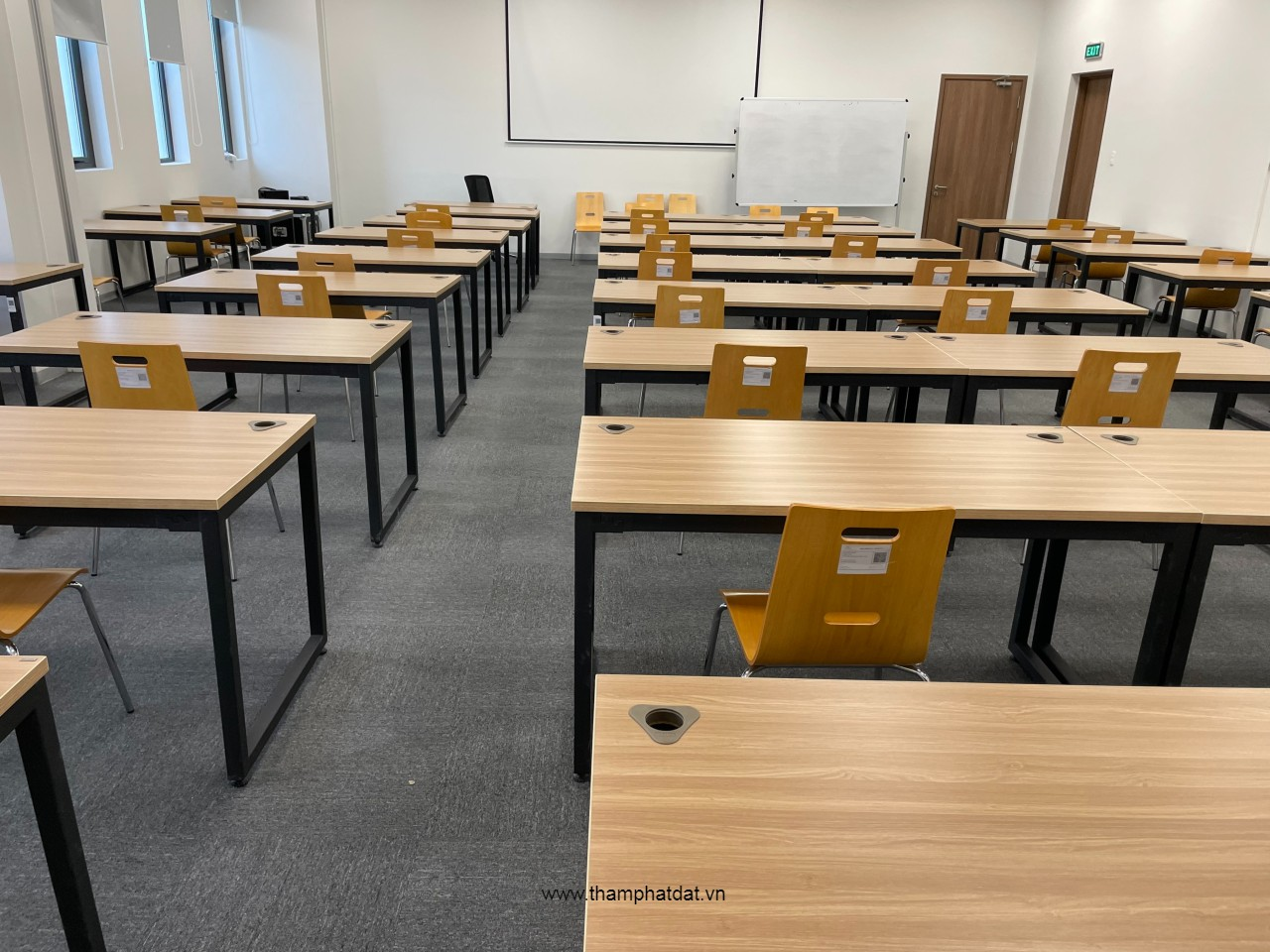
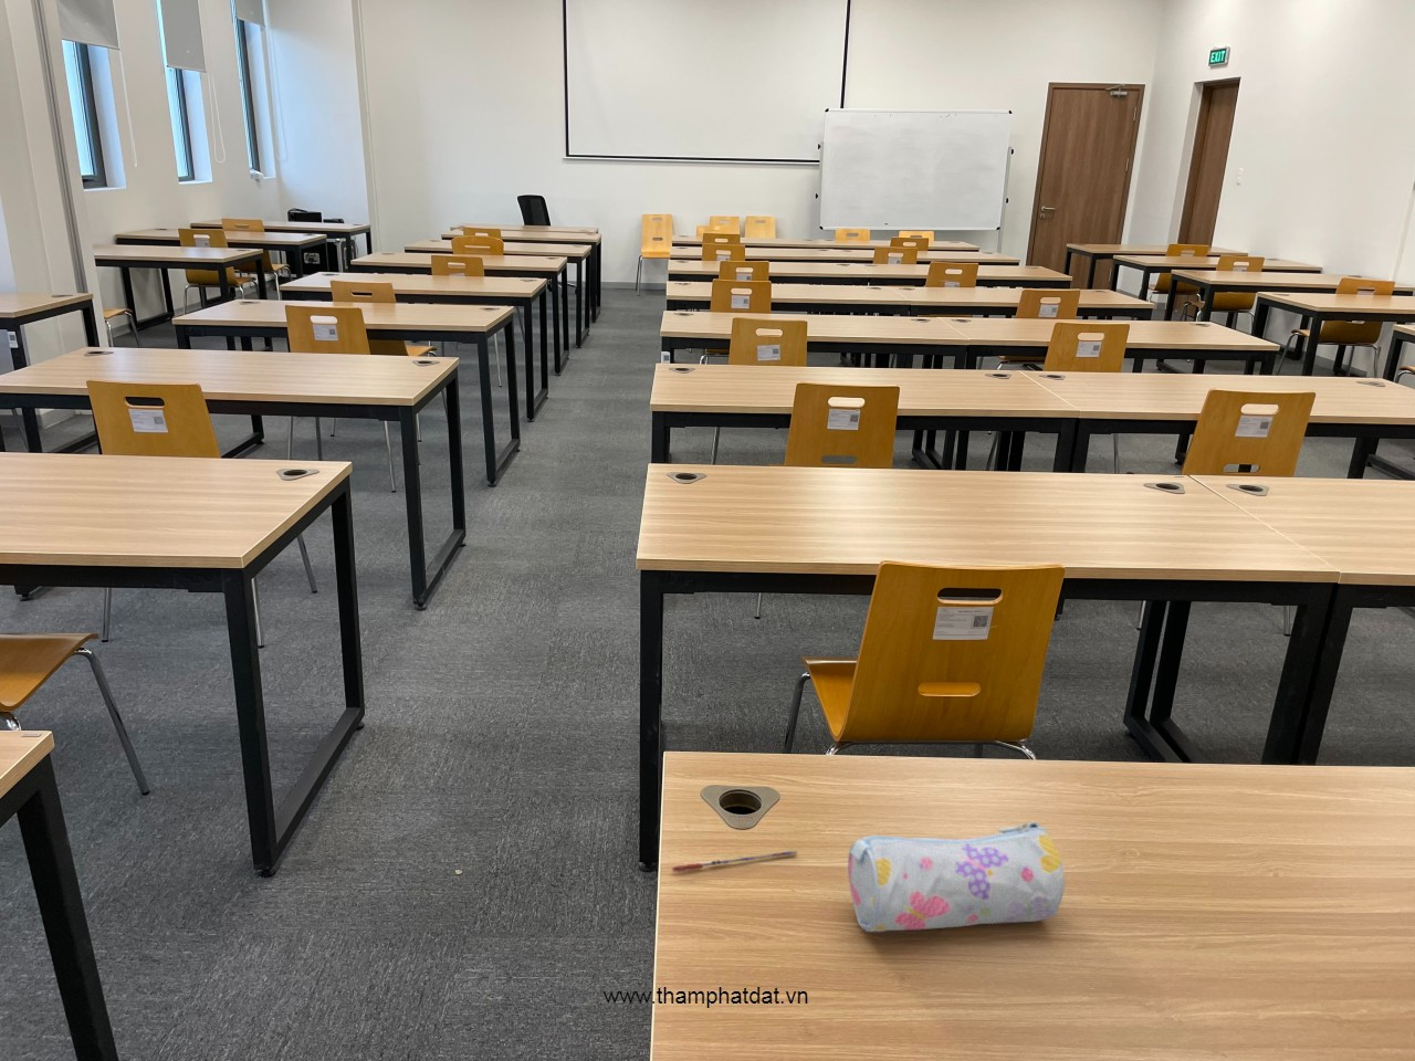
+ pencil case [847,821,1065,933]
+ pen [671,850,798,873]
